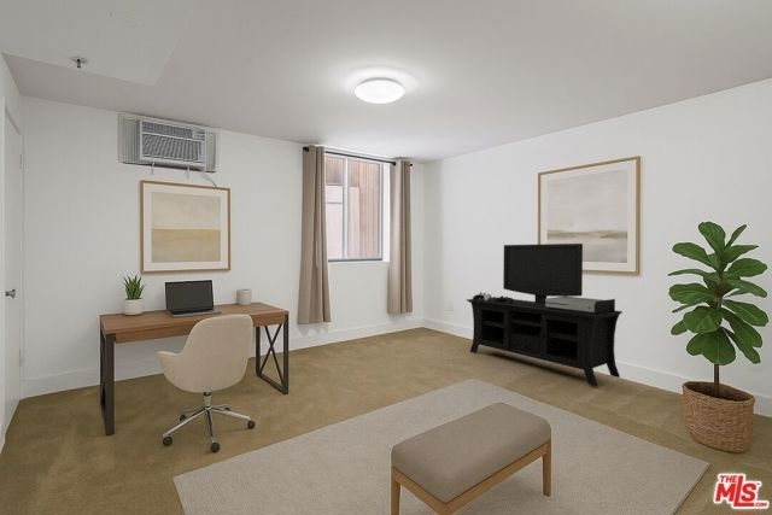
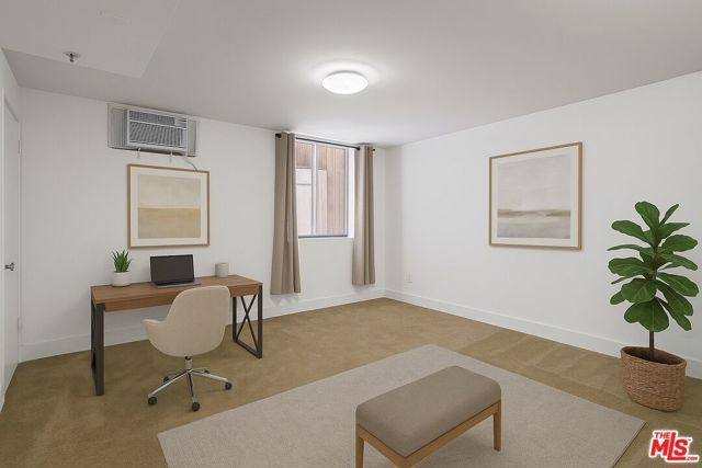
- media console [466,242,624,387]
